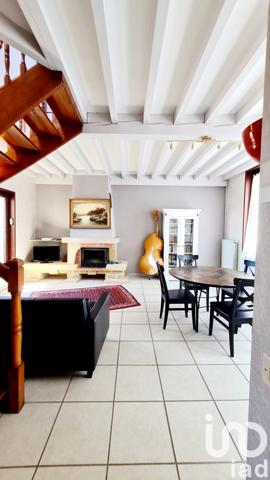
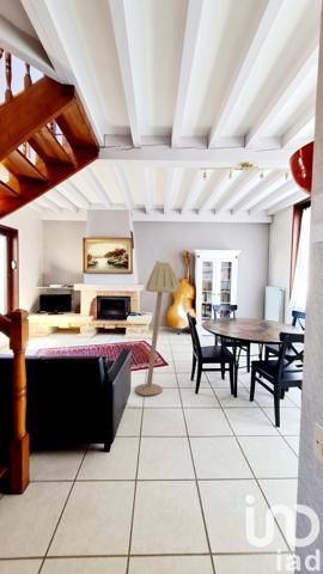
+ floor lamp [134,259,182,396]
